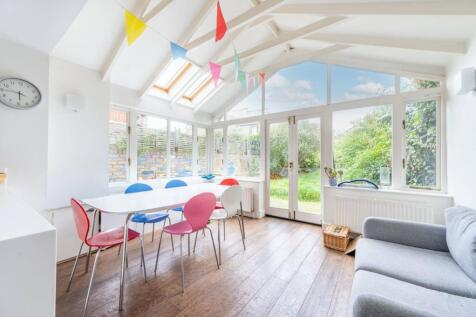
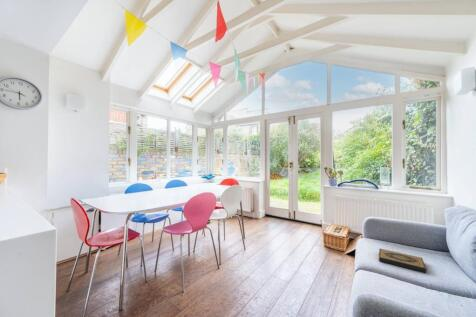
+ hardback book [378,248,427,273]
